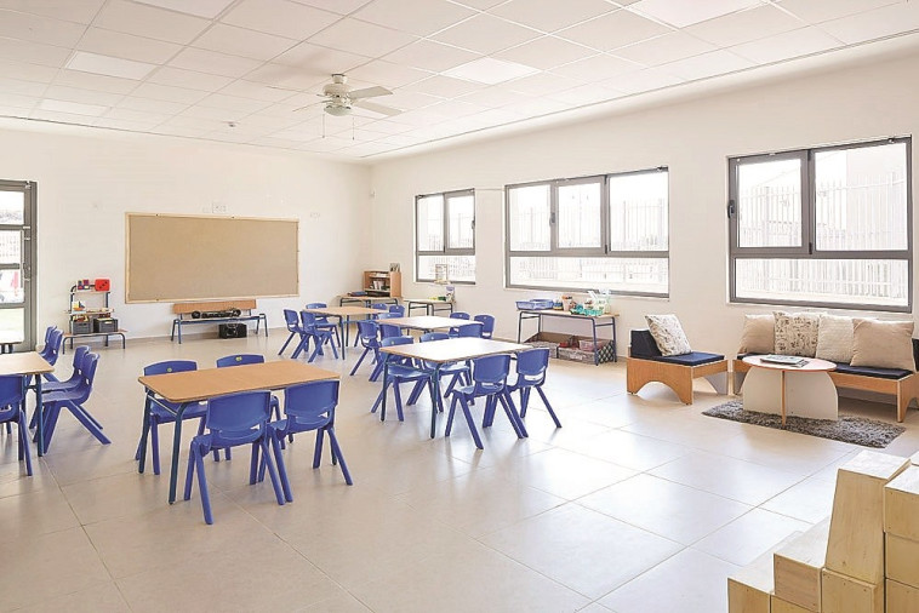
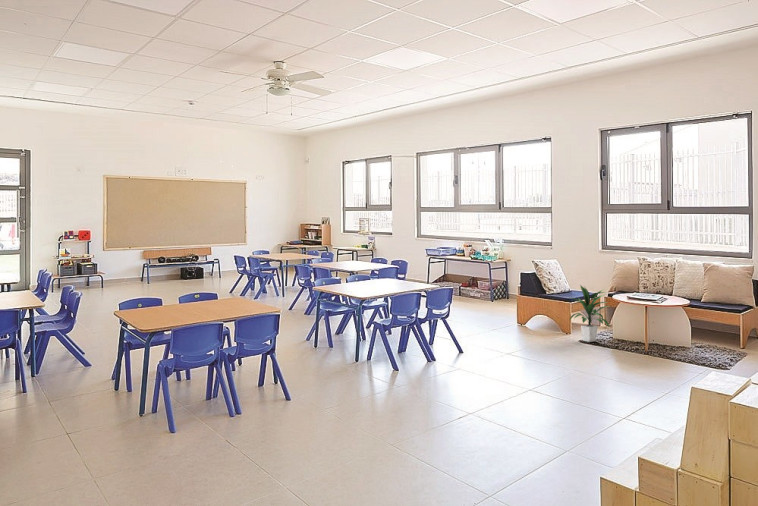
+ indoor plant [568,284,610,343]
